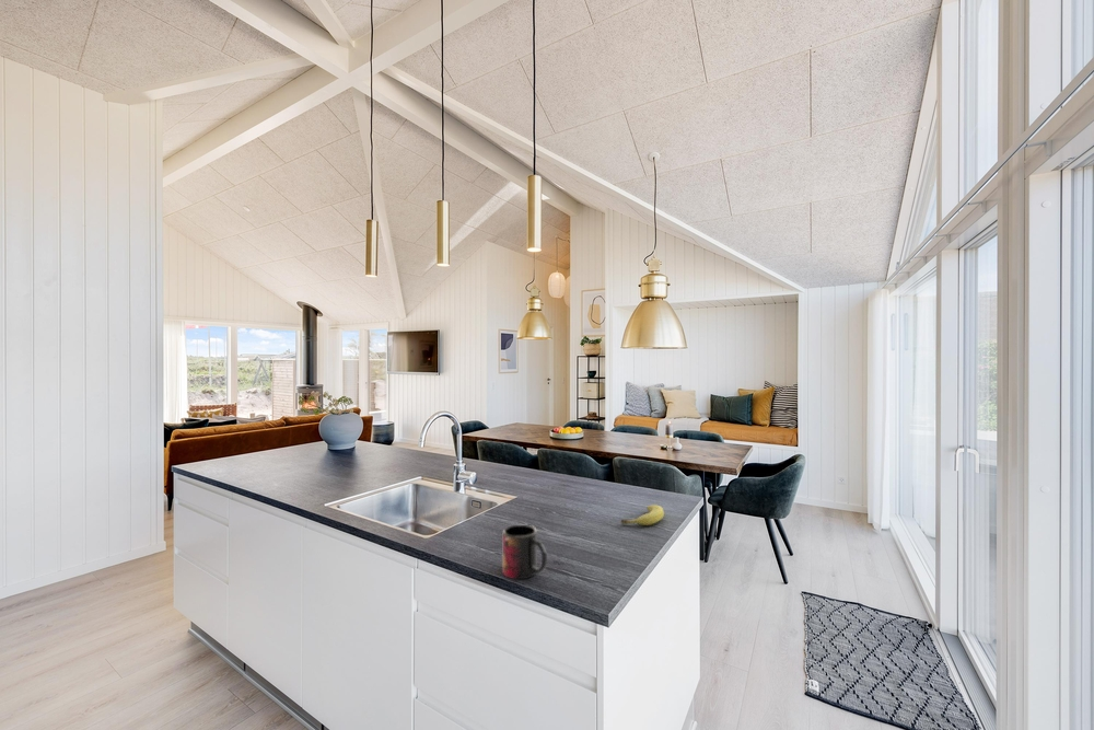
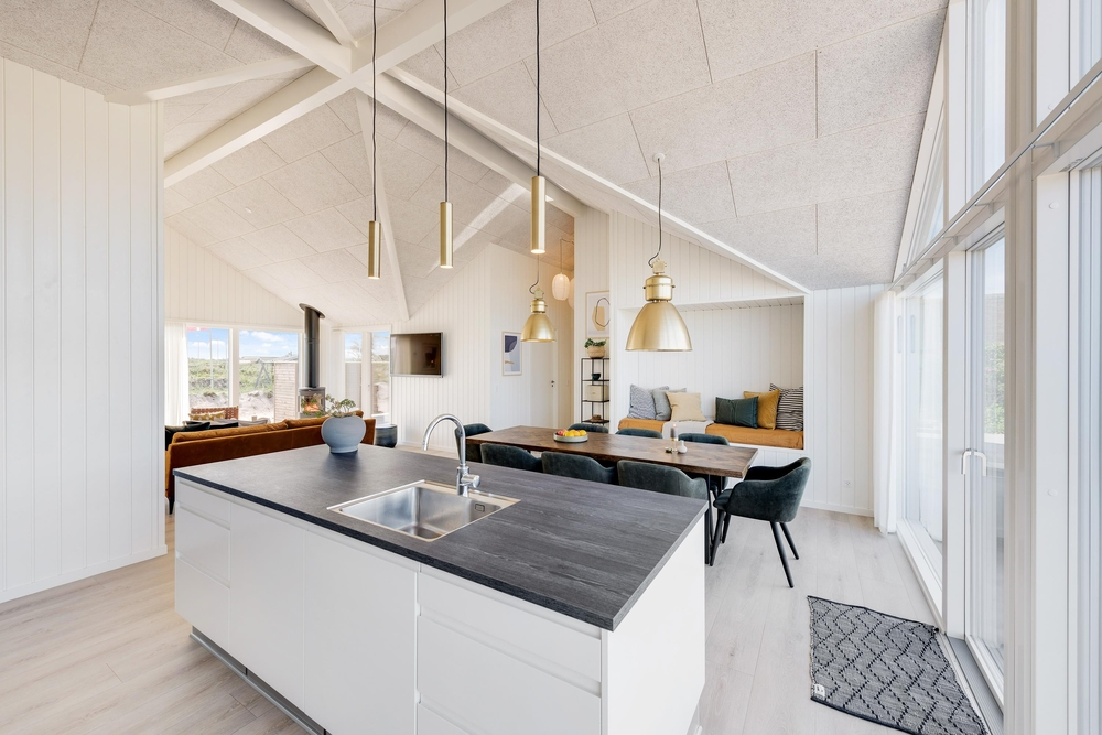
- mug [501,524,548,580]
- fruit [620,503,665,526]
